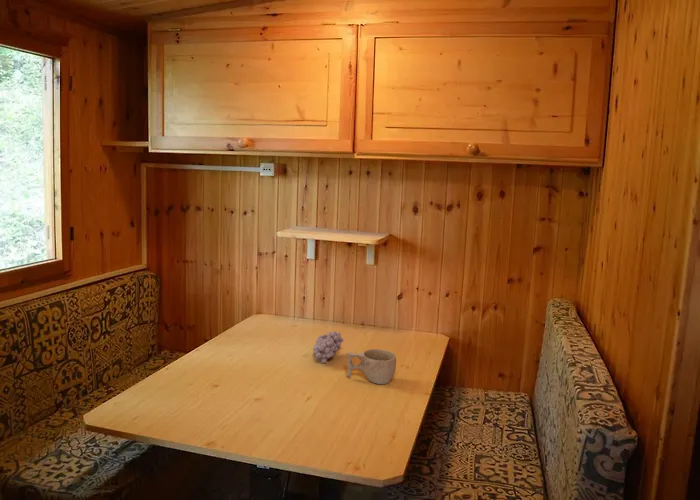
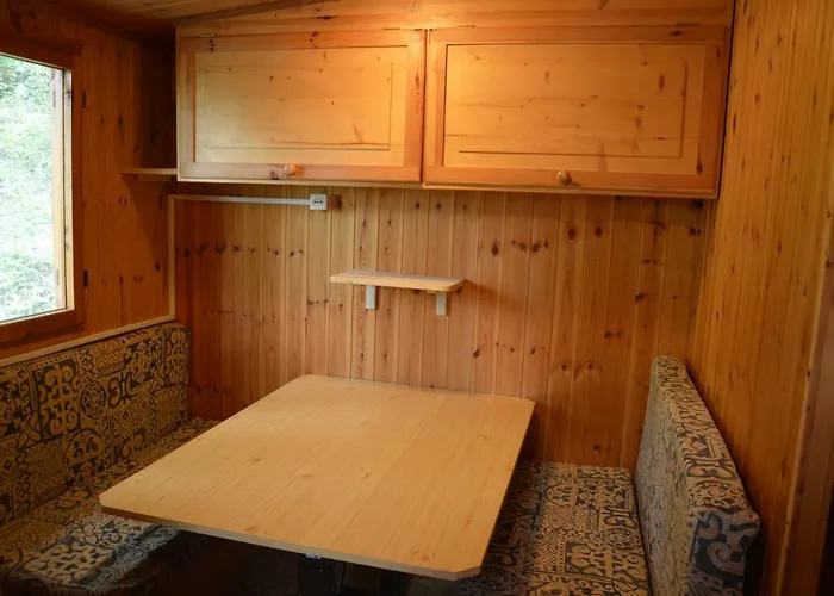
- fruit [312,330,345,364]
- cup [346,348,397,385]
